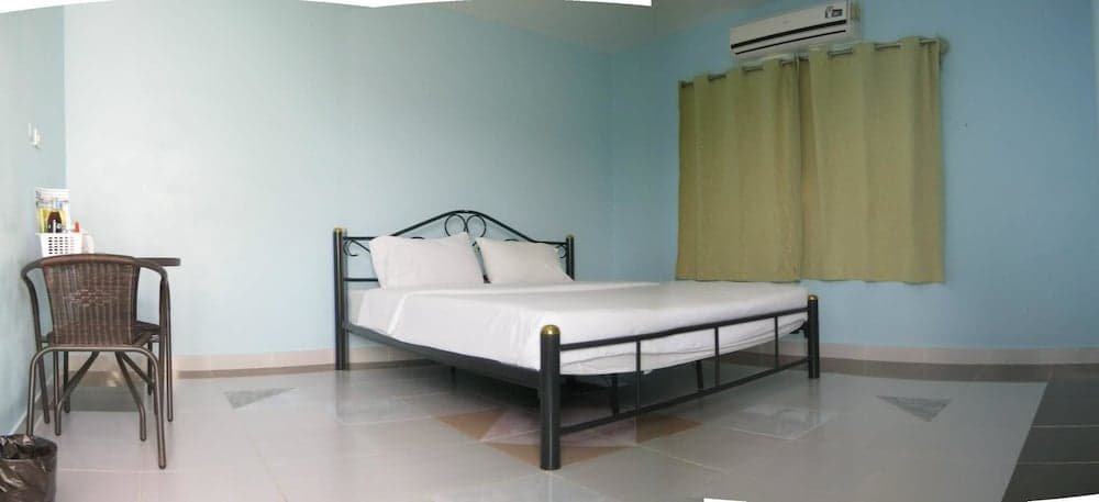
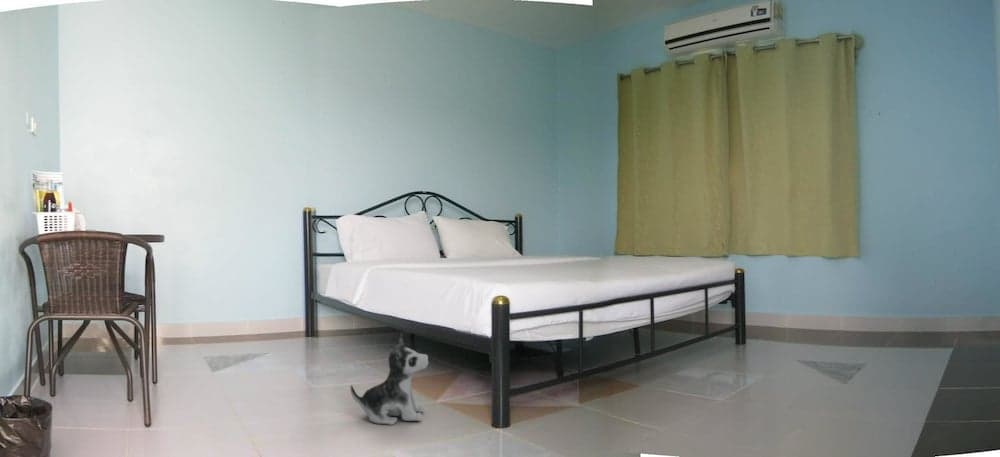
+ plush toy [350,333,430,426]
